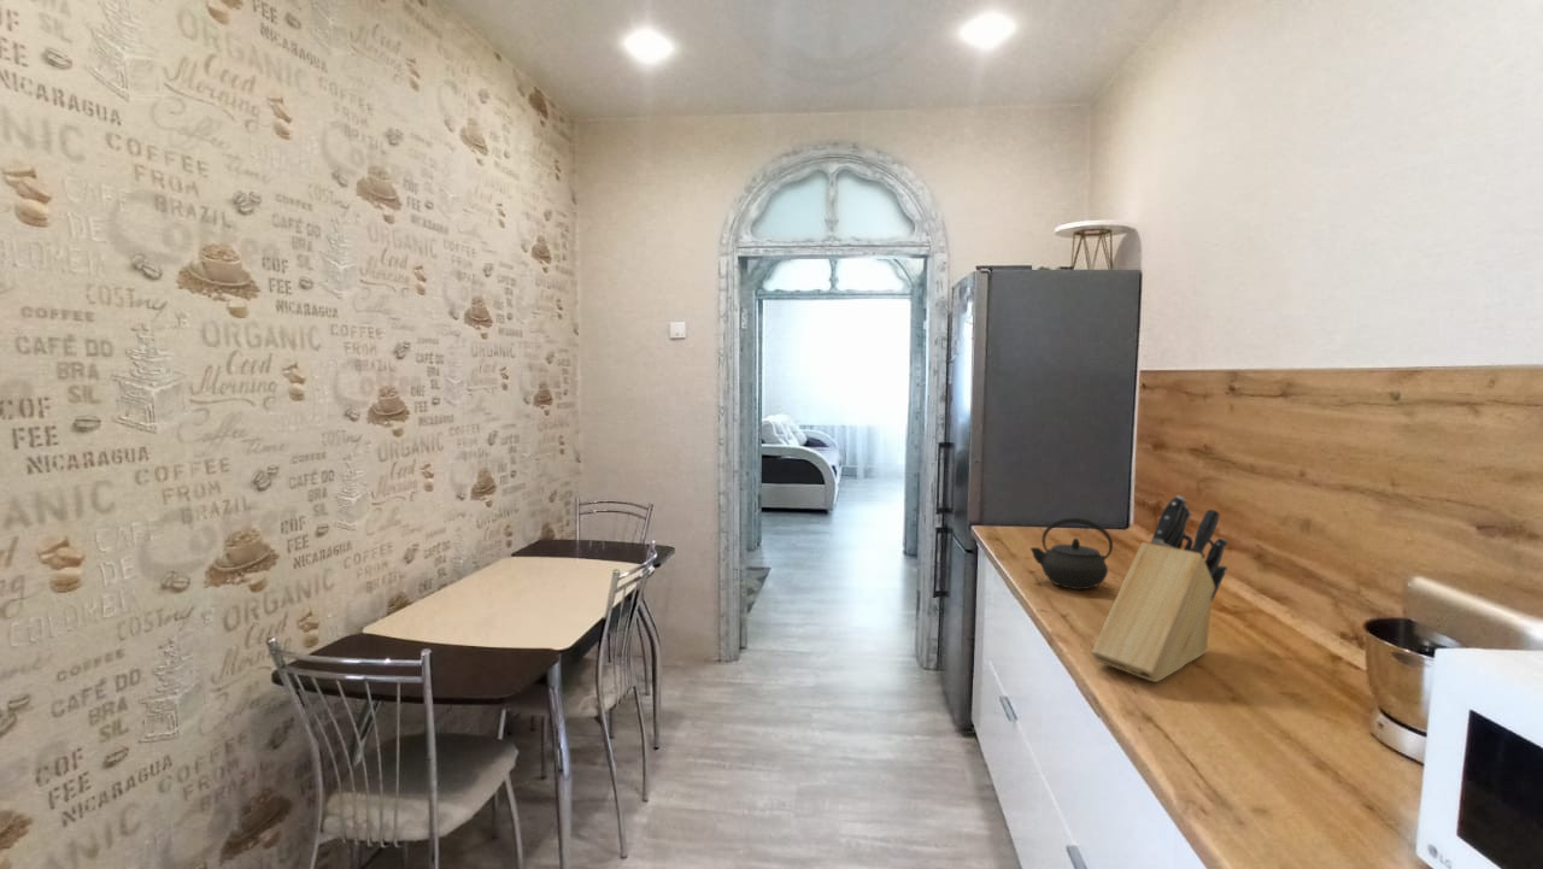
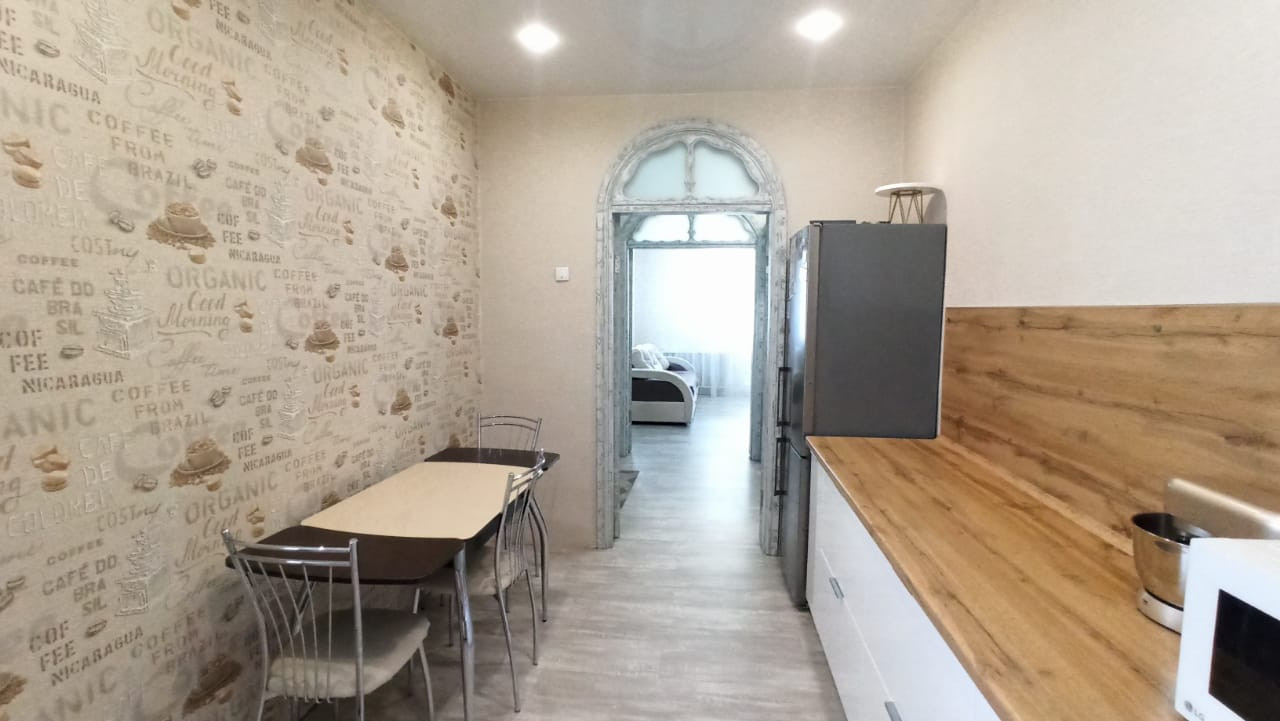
- knife block [1091,494,1230,683]
- kettle [1029,517,1114,591]
